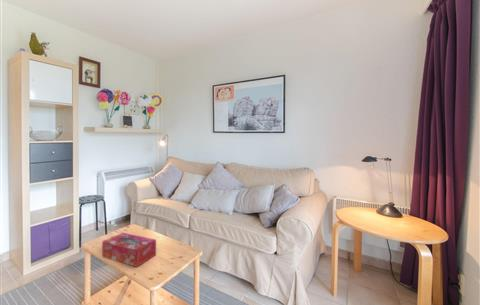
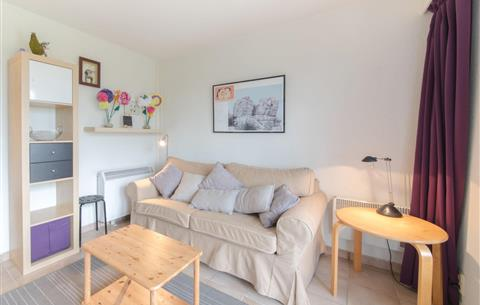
- tissue box [101,232,157,268]
